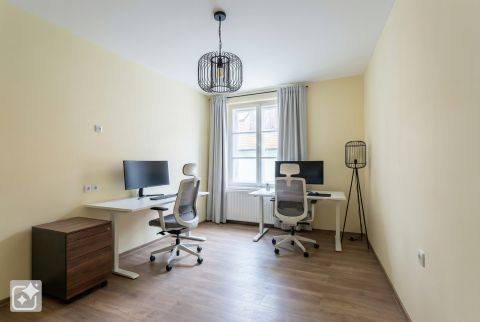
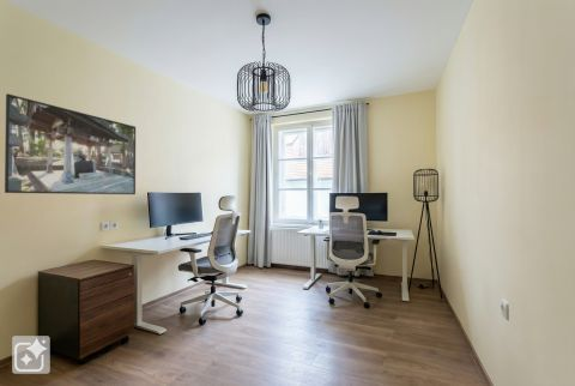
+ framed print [4,92,137,195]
